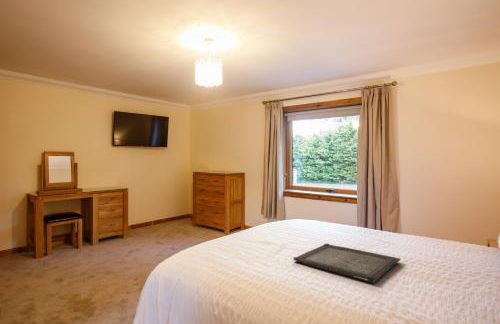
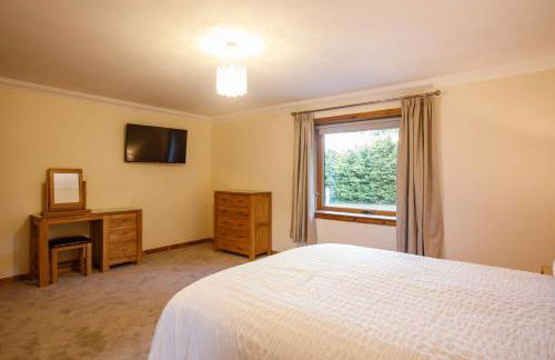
- serving tray [292,243,401,284]
